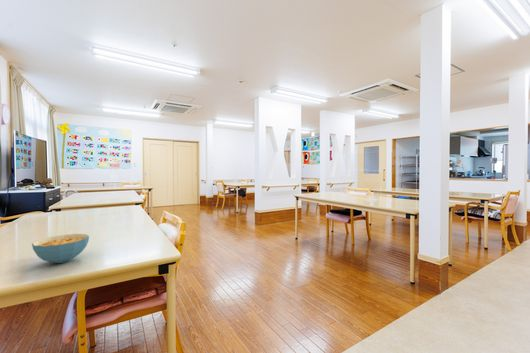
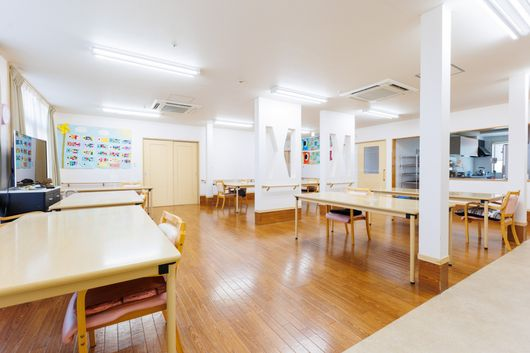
- cereal bowl [31,233,90,264]
